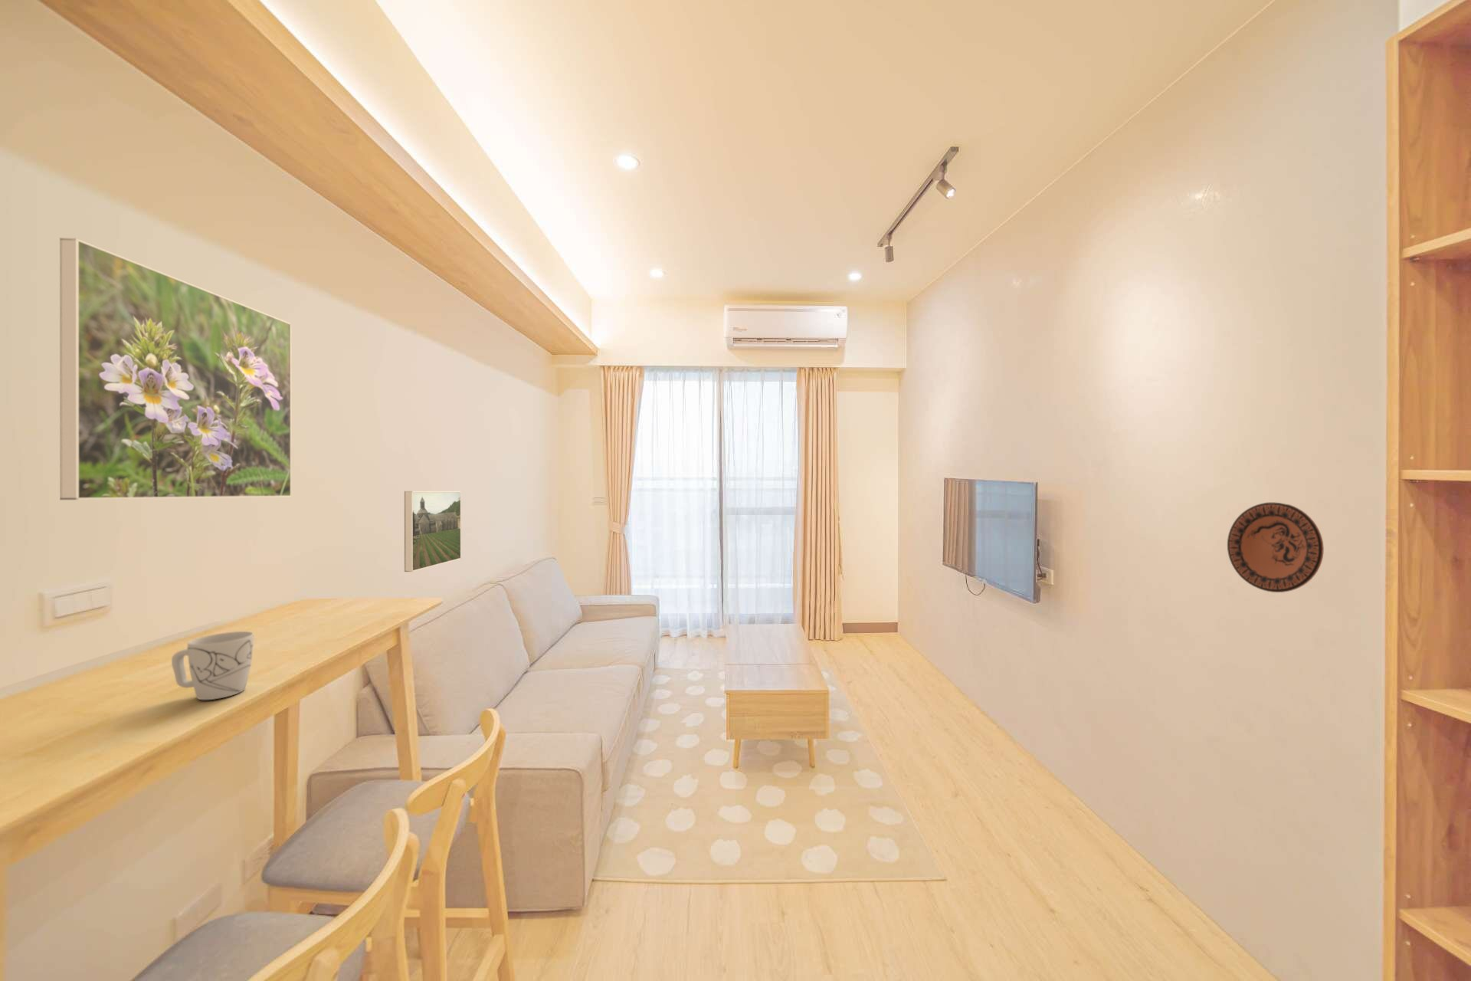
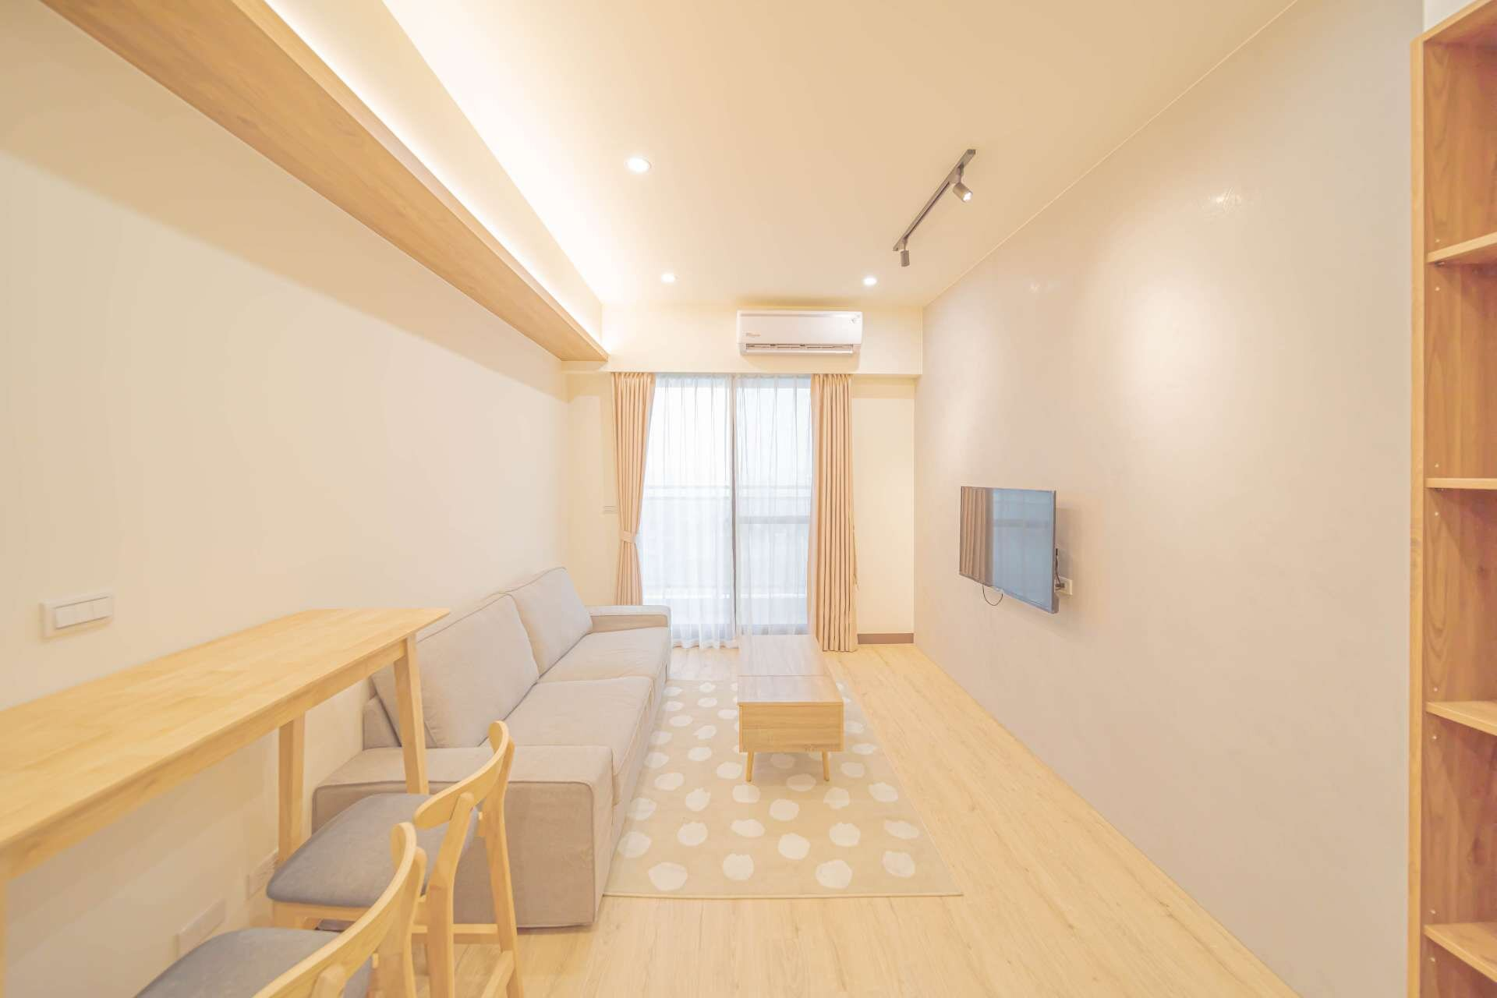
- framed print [59,236,292,500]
- mug [171,631,254,701]
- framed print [404,490,462,573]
- decorative plate [1227,501,1324,593]
